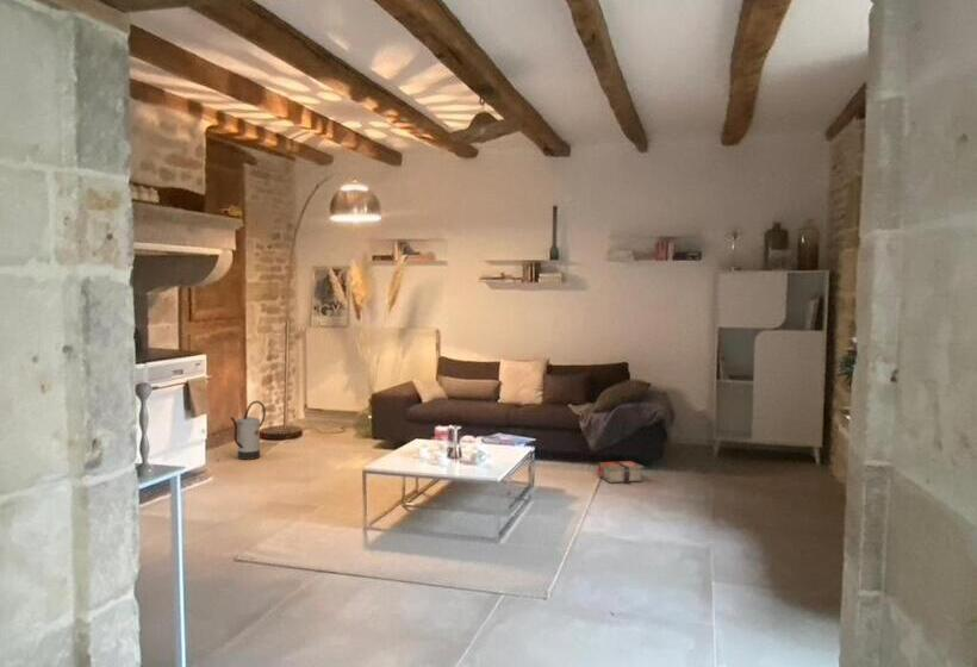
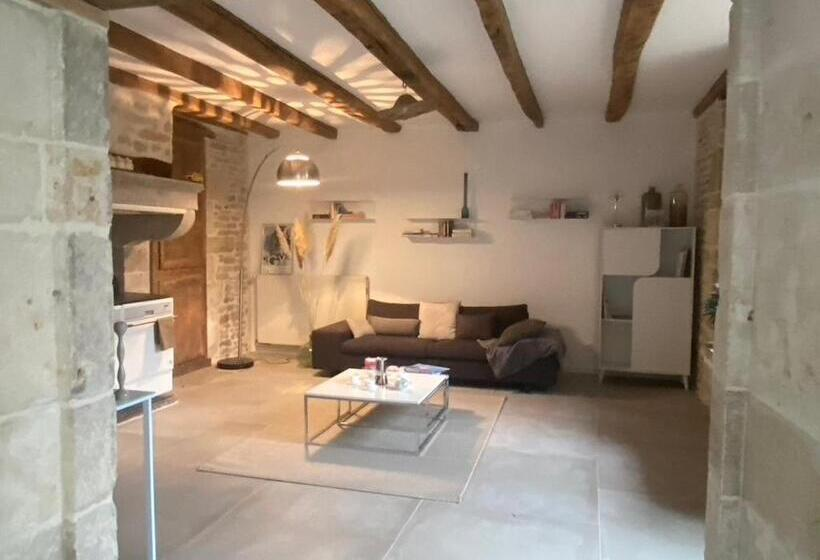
- bible [597,460,645,485]
- watering can [229,400,267,461]
